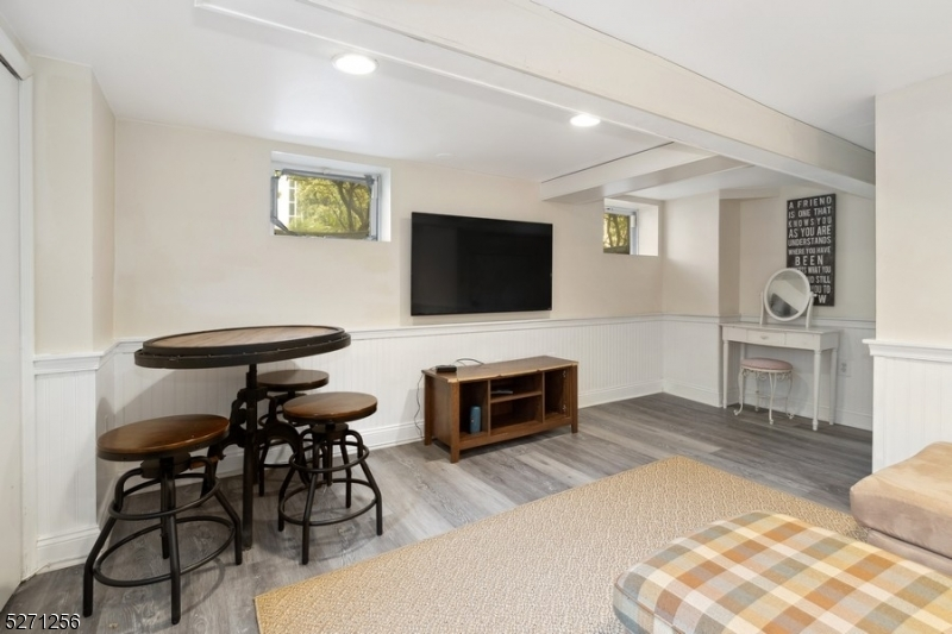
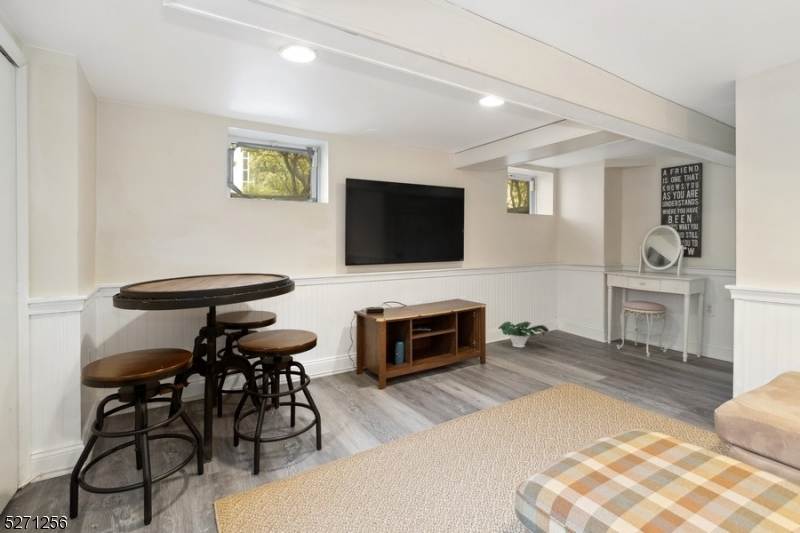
+ potted plant [497,321,550,348]
